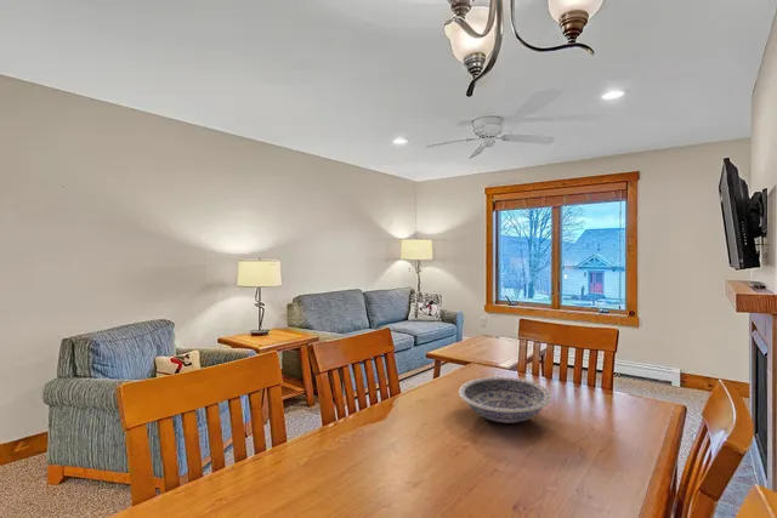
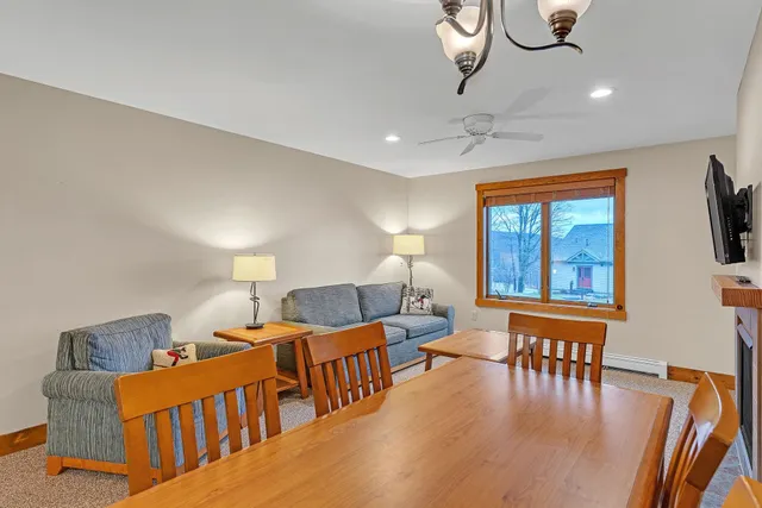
- bowl [458,376,552,423]
